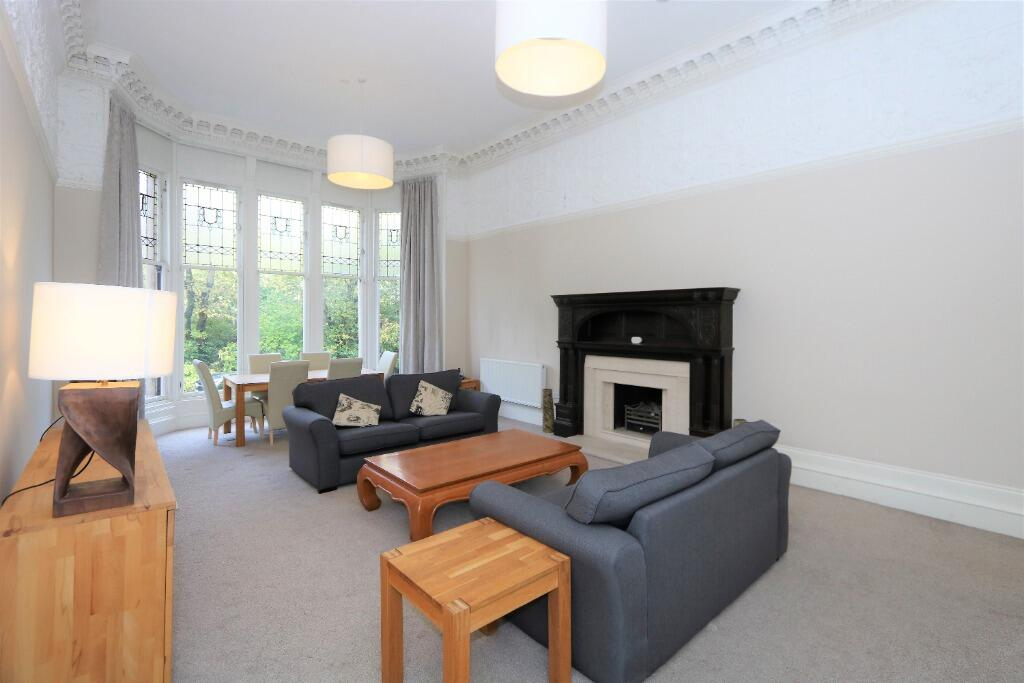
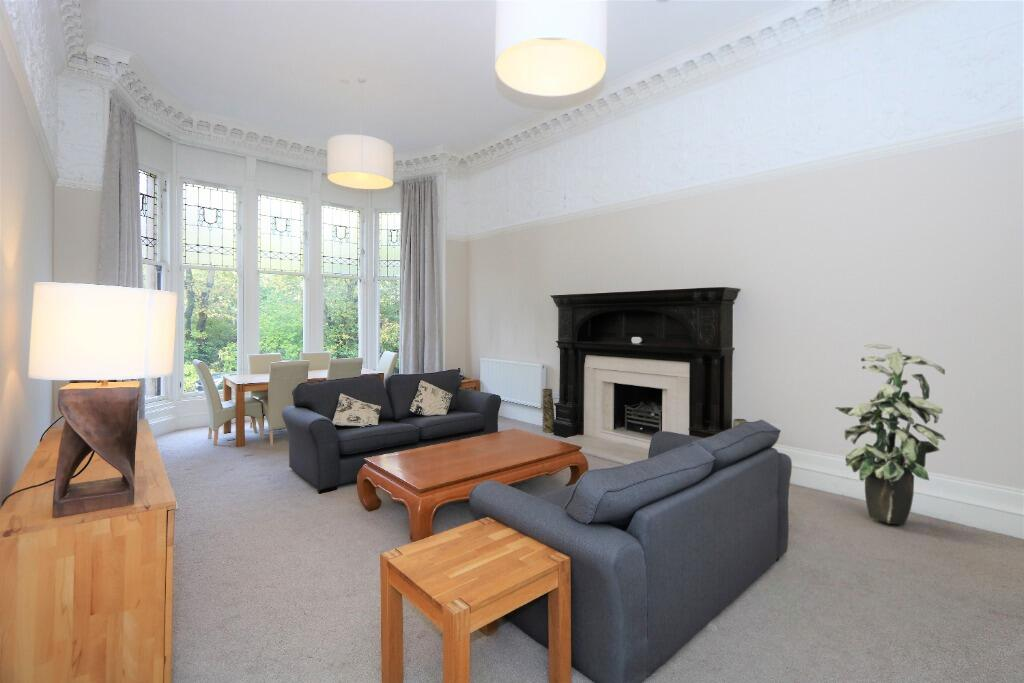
+ indoor plant [834,343,947,525]
